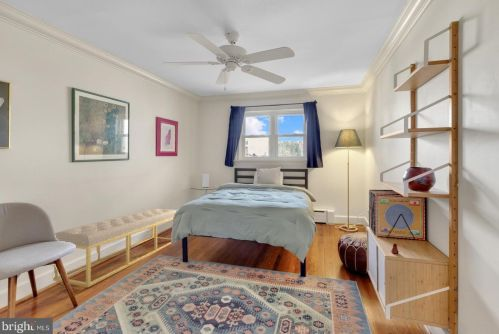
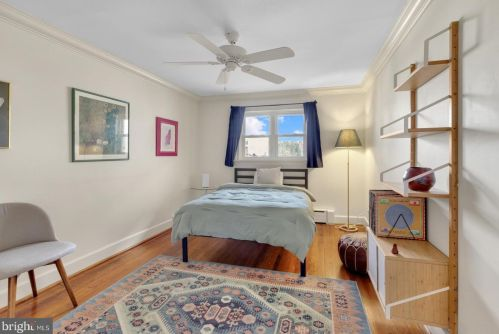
- bench [52,208,178,288]
